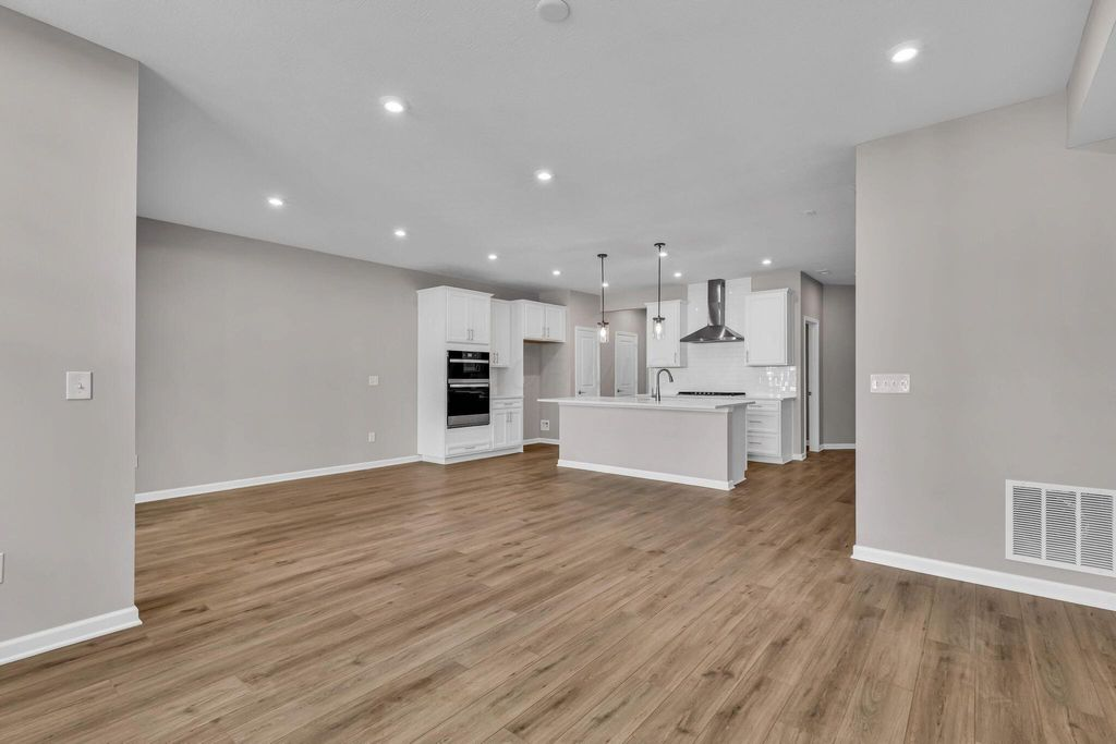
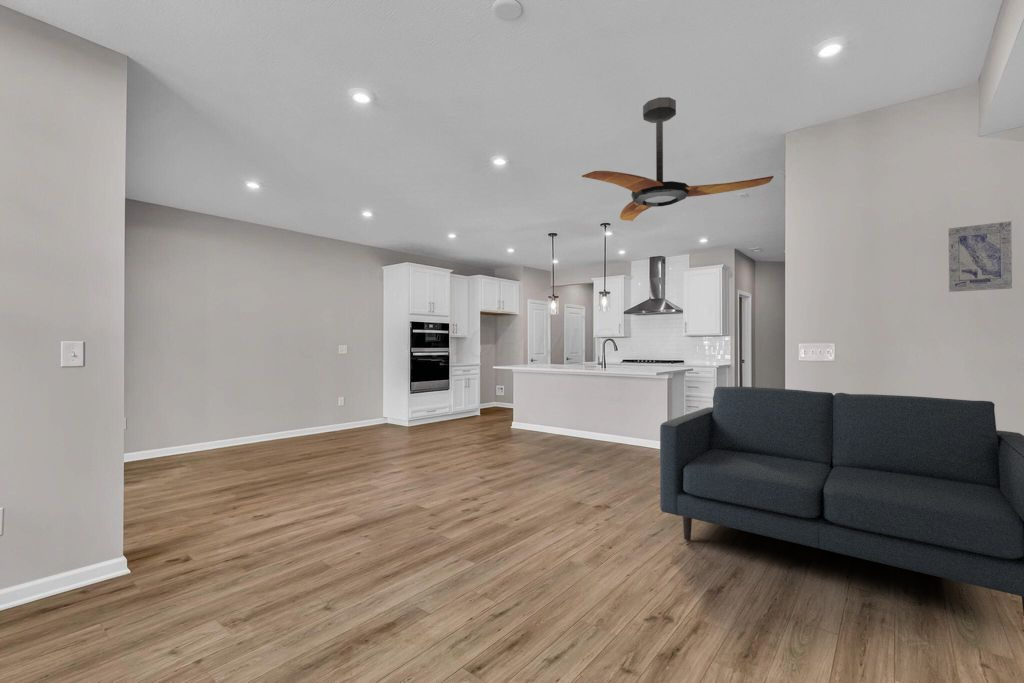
+ ceiling fan [581,96,775,222]
+ sofa [659,386,1024,615]
+ wall art [947,220,1013,293]
